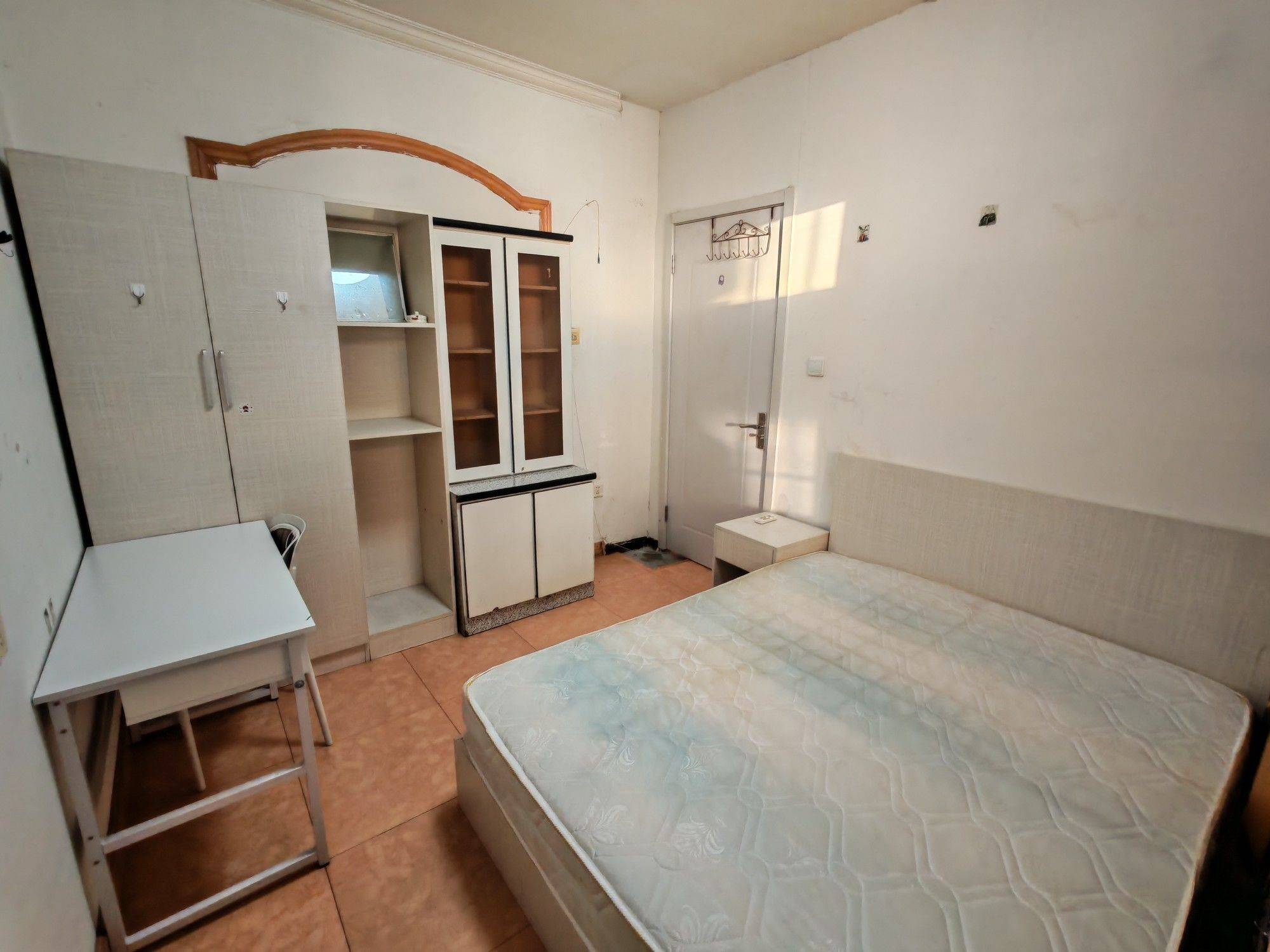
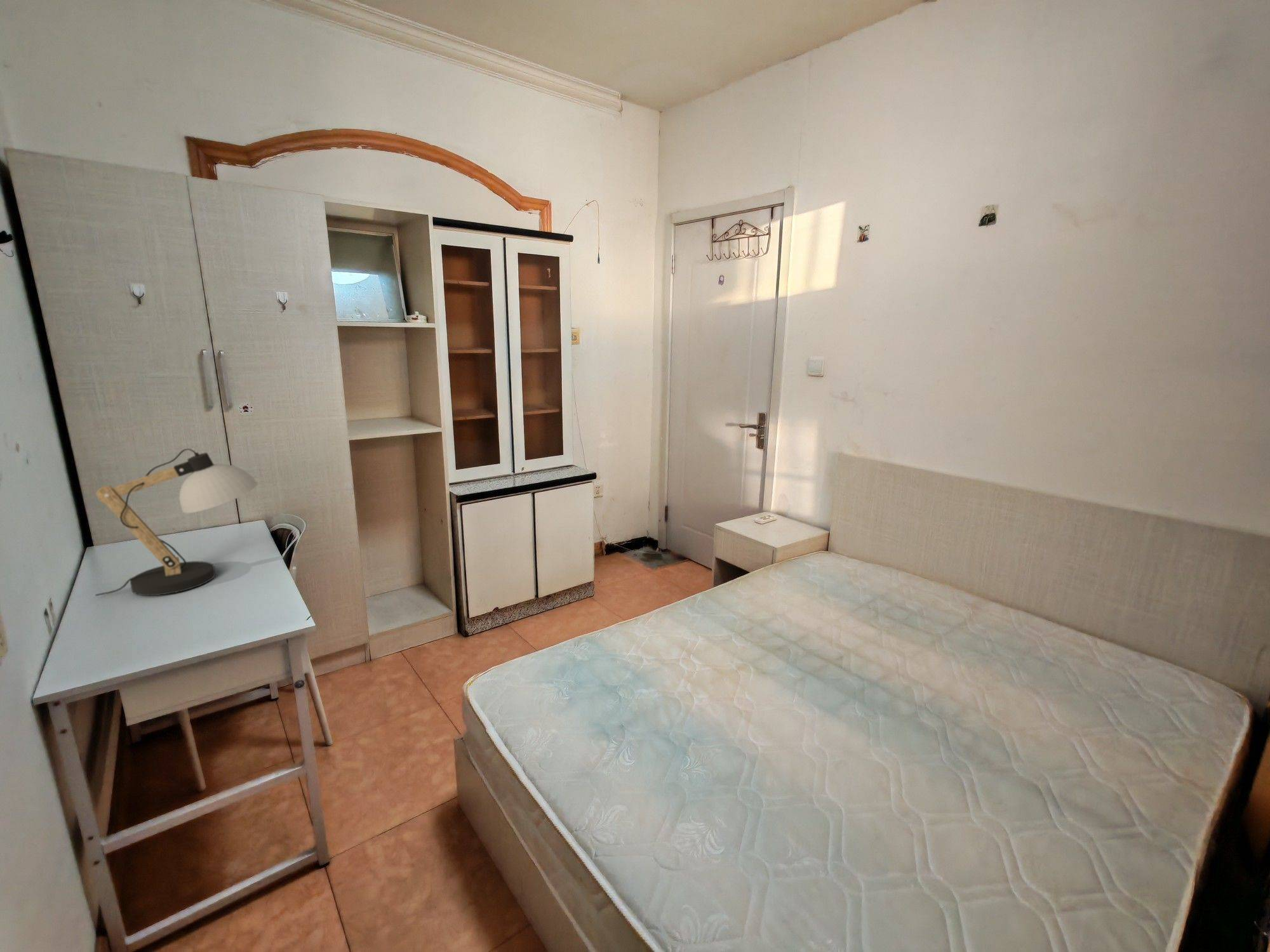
+ desk lamp [95,448,258,597]
